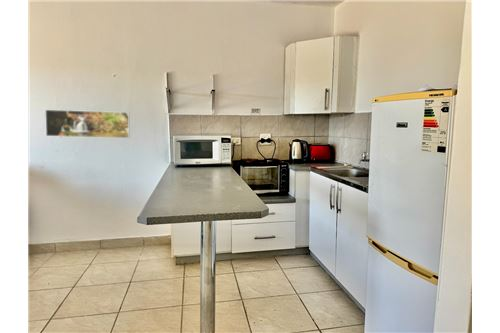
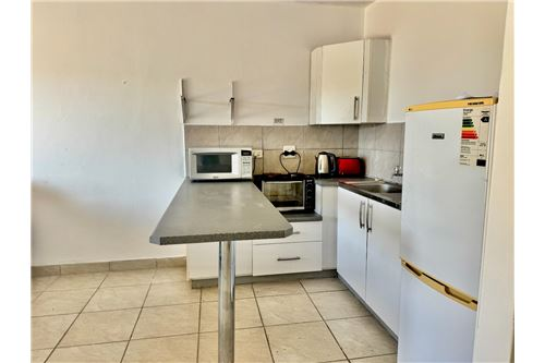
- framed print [44,109,130,139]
